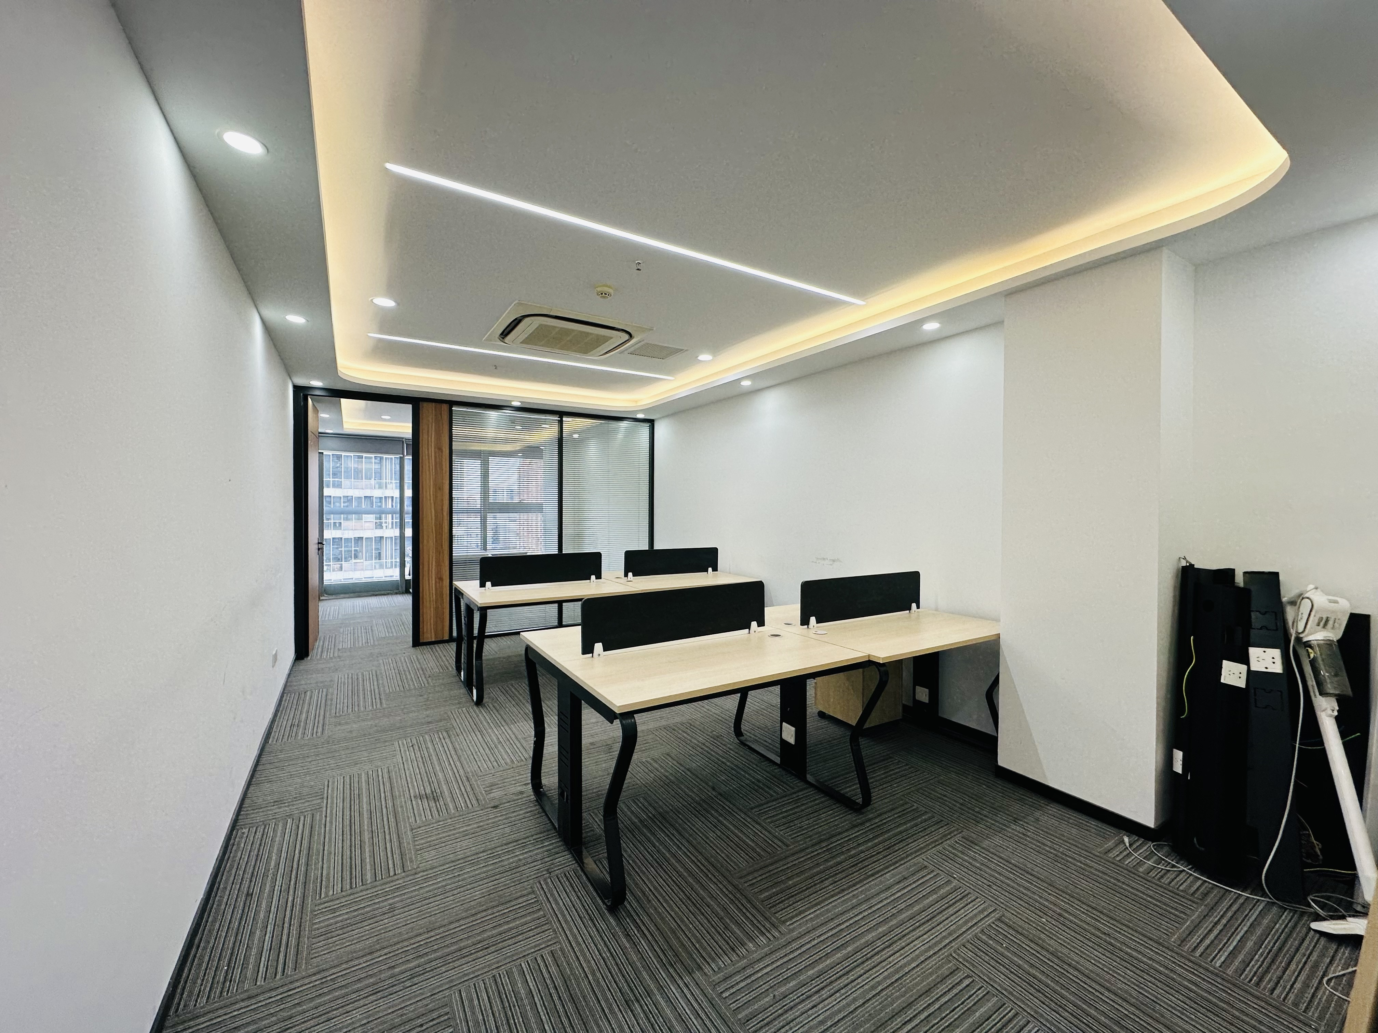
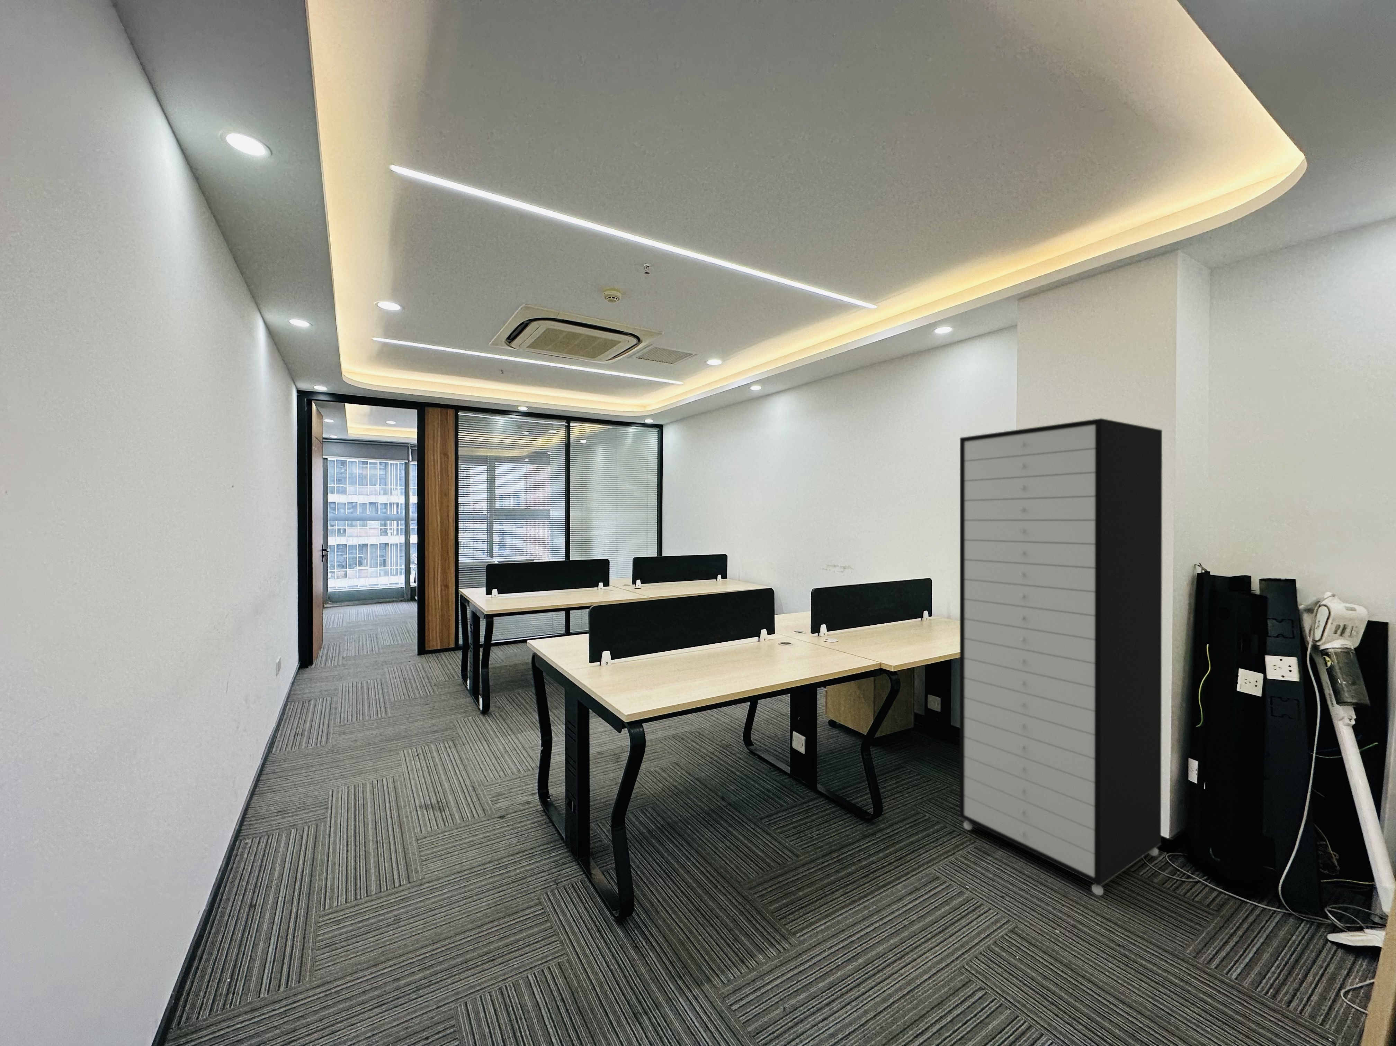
+ storage cabinet [960,418,1163,895]
